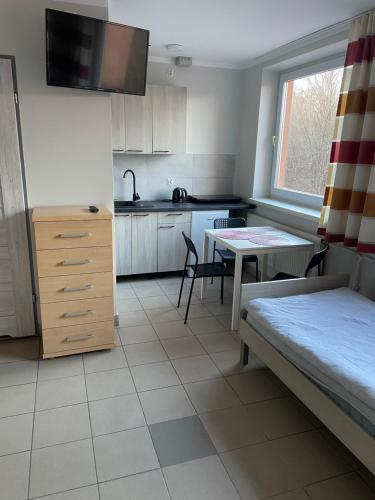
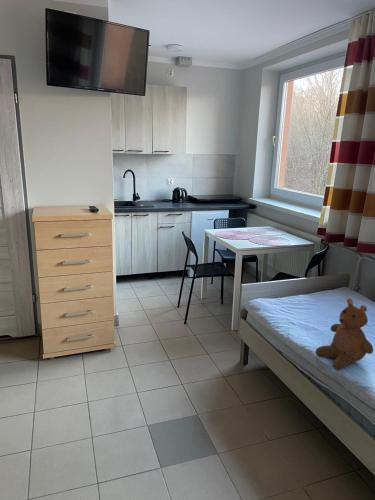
+ teddy bear [315,298,374,371]
